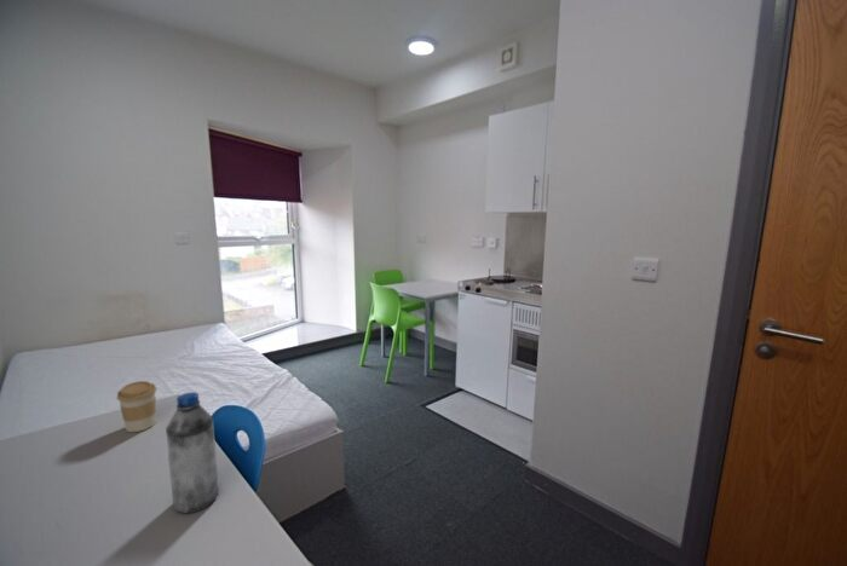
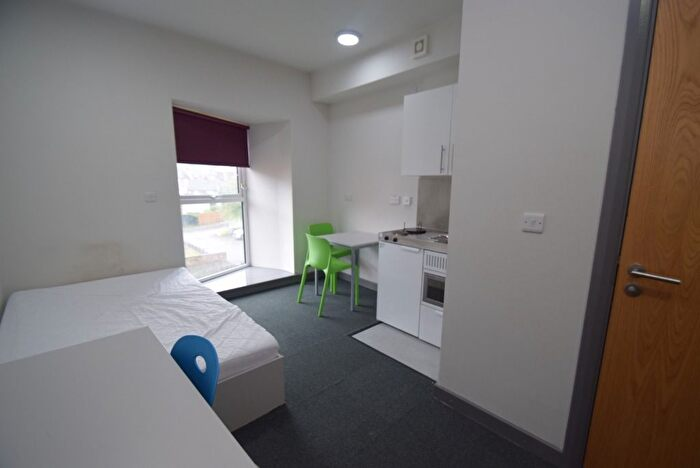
- coffee cup [116,380,157,433]
- water bottle [165,391,220,515]
